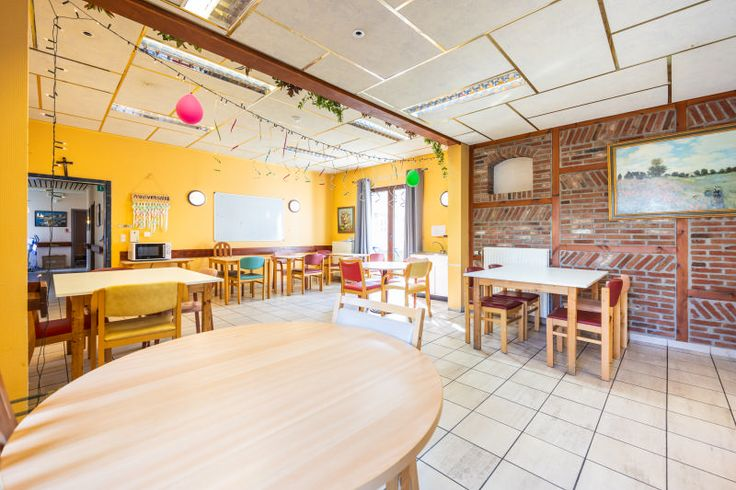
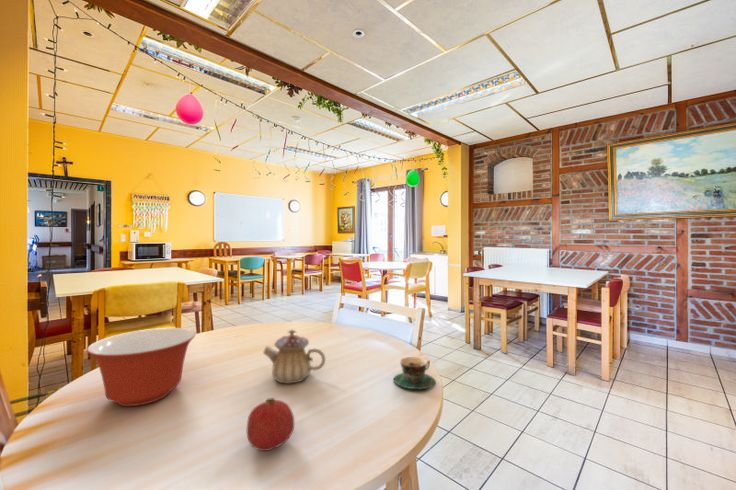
+ teapot [262,329,327,385]
+ teacup [393,356,437,390]
+ mixing bowl [86,327,196,407]
+ fruit [246,397,295,452]
